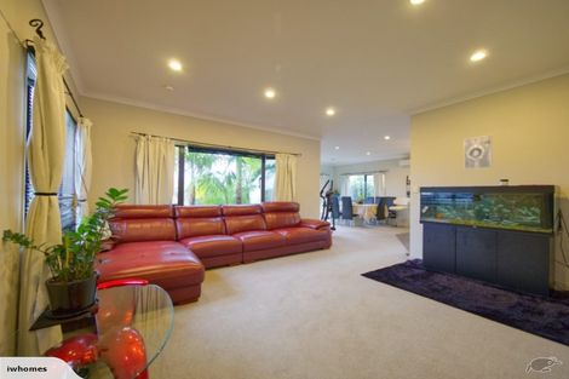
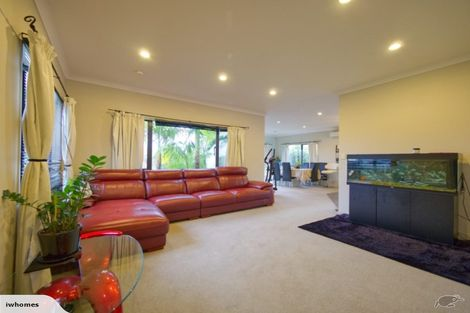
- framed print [462,134,493,171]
